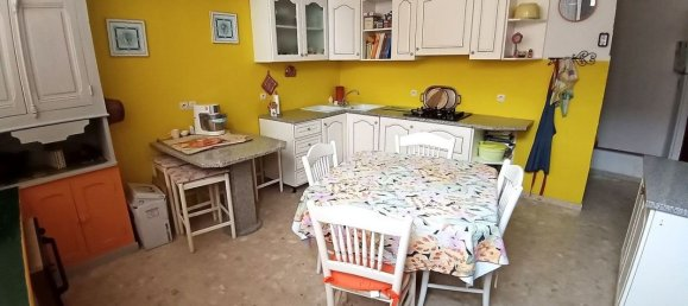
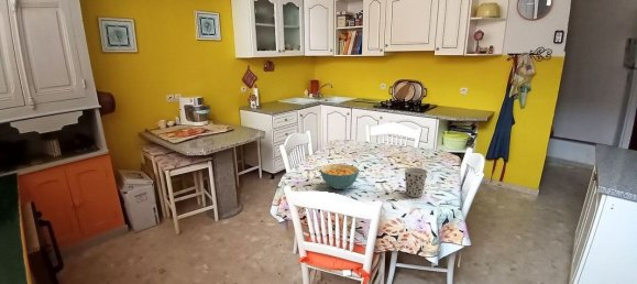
+ cup [404,166,428,198]
+ cereal bowl [319,163,360,190]
